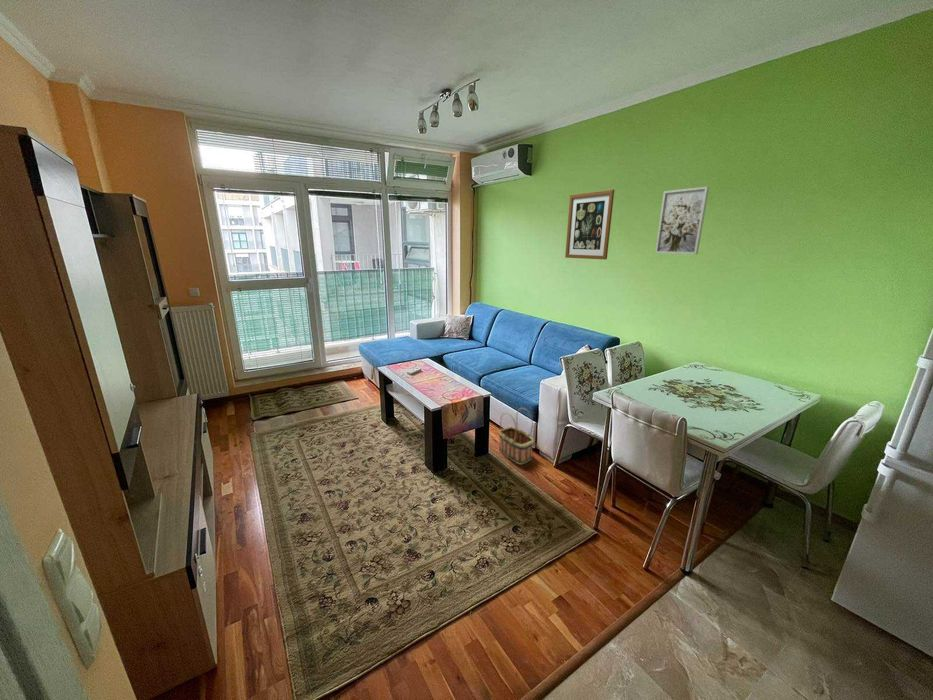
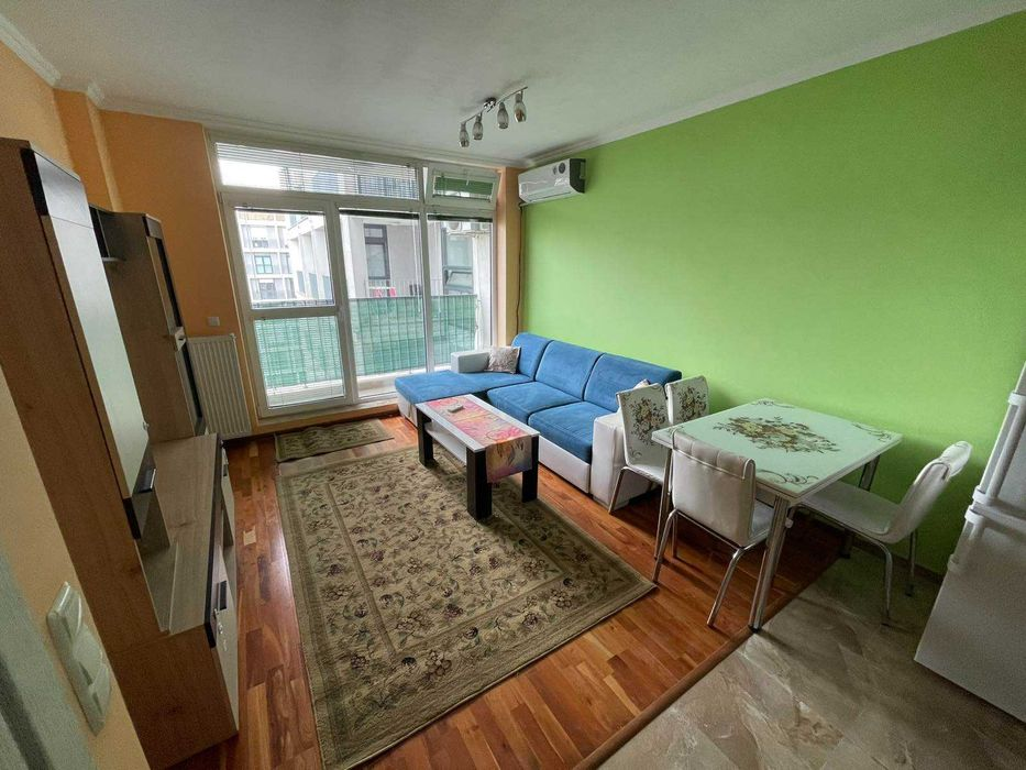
- wall art [654,186,710,255]
- wall art [564,188,615,261]
- basket [498,407,535,465]
